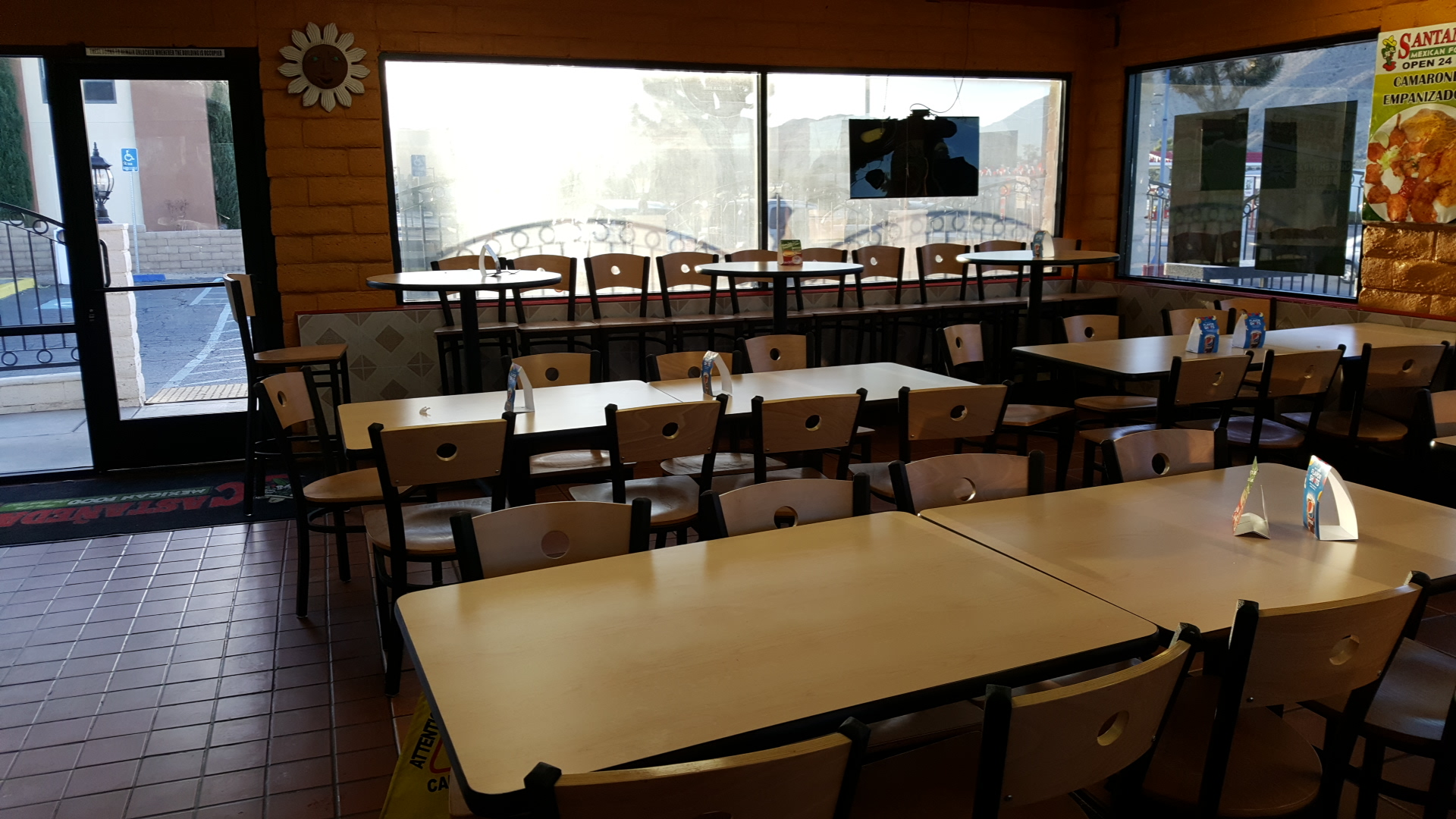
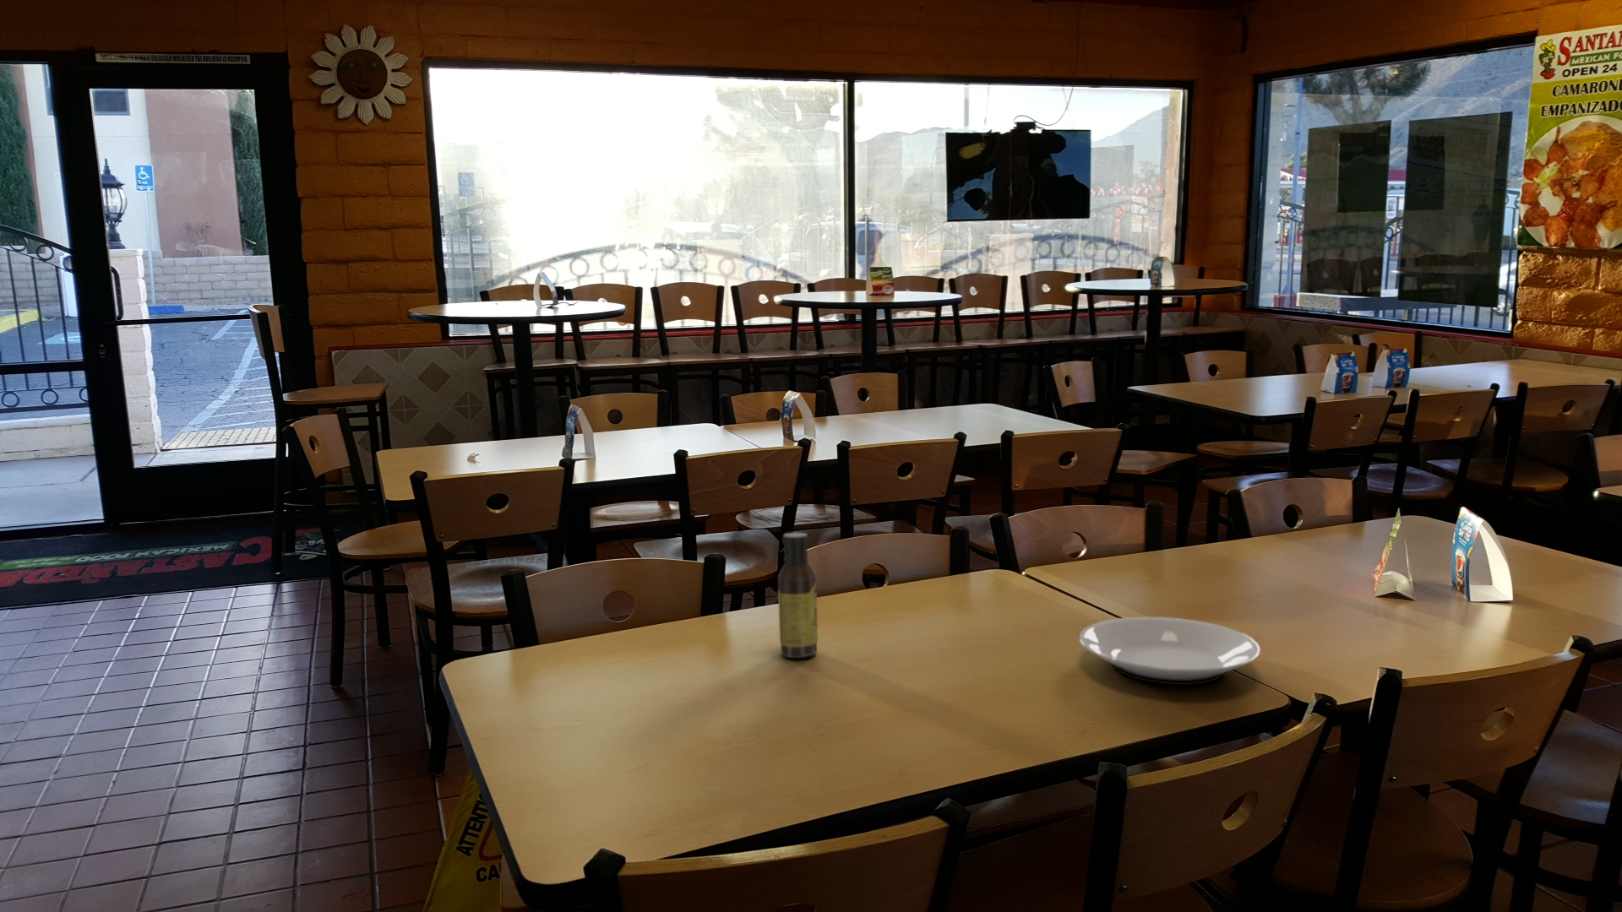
+ sauce bottle [778,532,819,658]
+ plate [1078,616,1261,686]
